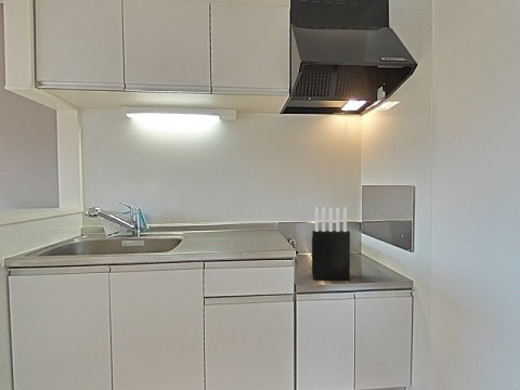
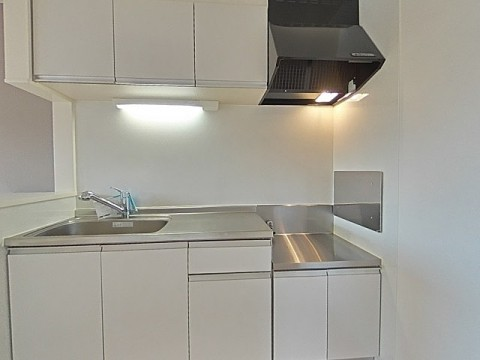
- knife block [311,207,351,282]
